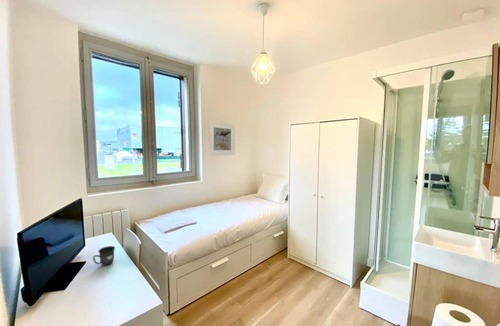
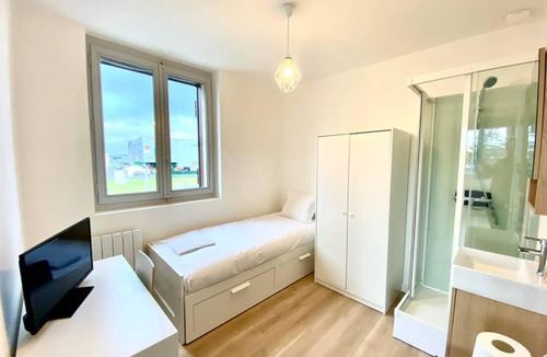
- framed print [208,121,236,156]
- mug [92,245,116,267]
